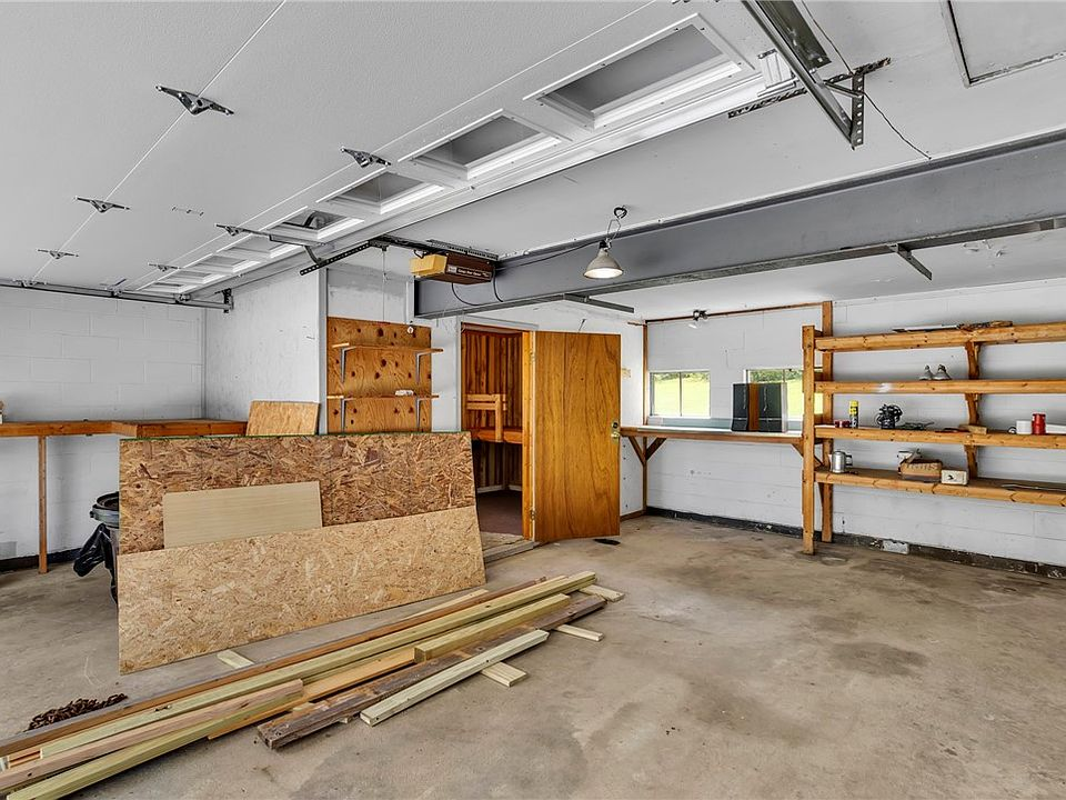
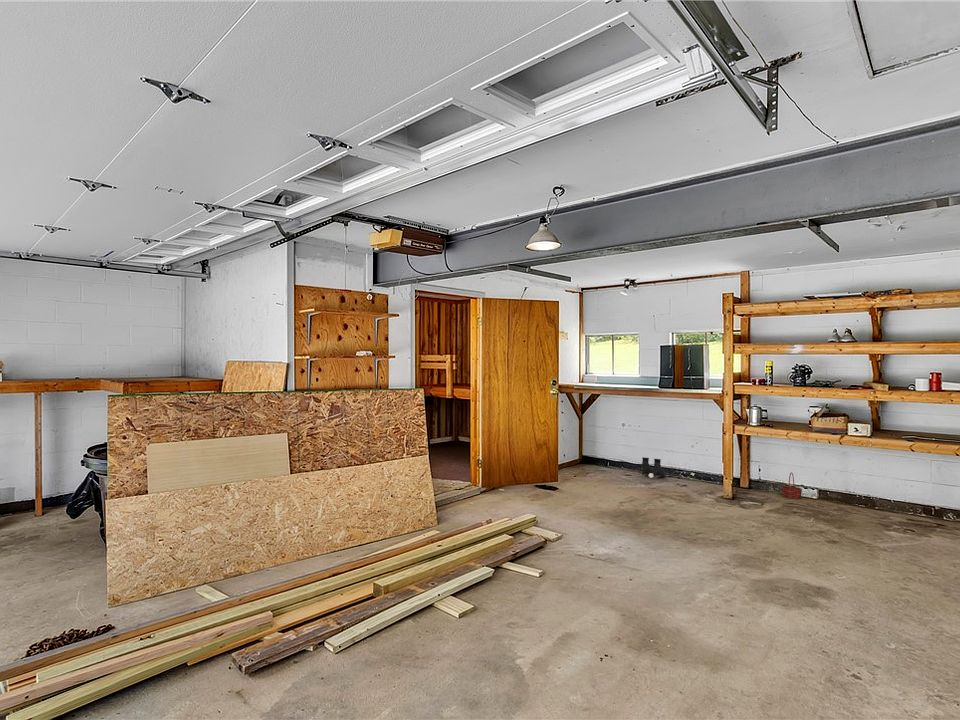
+ basket [781,472,803,500]
+ boots [641,456,667,479]
